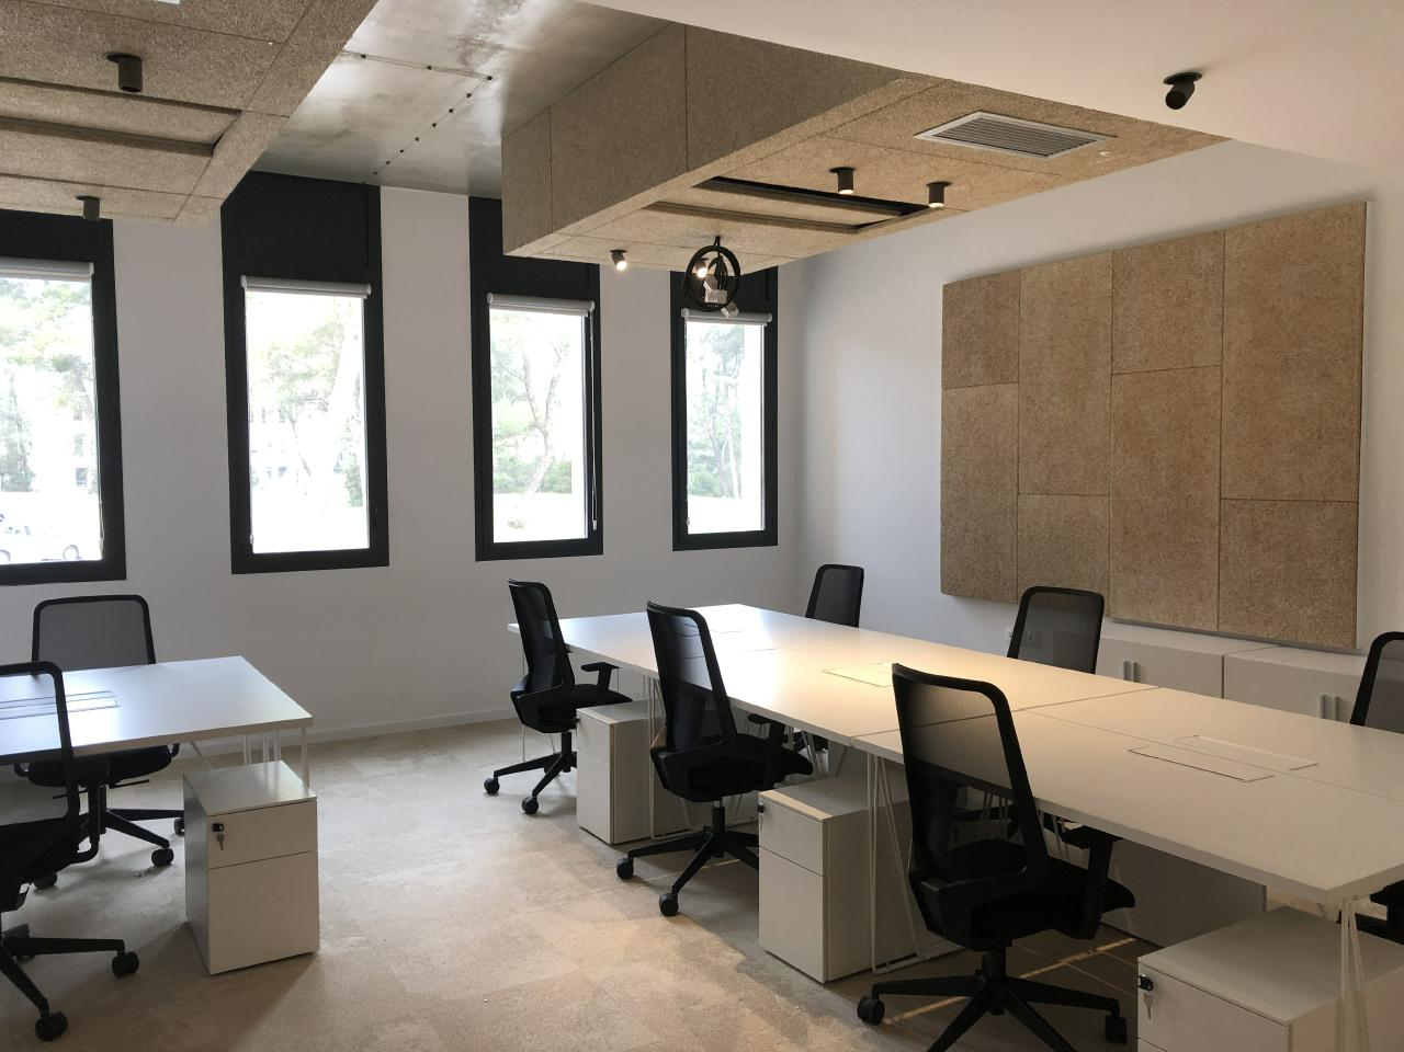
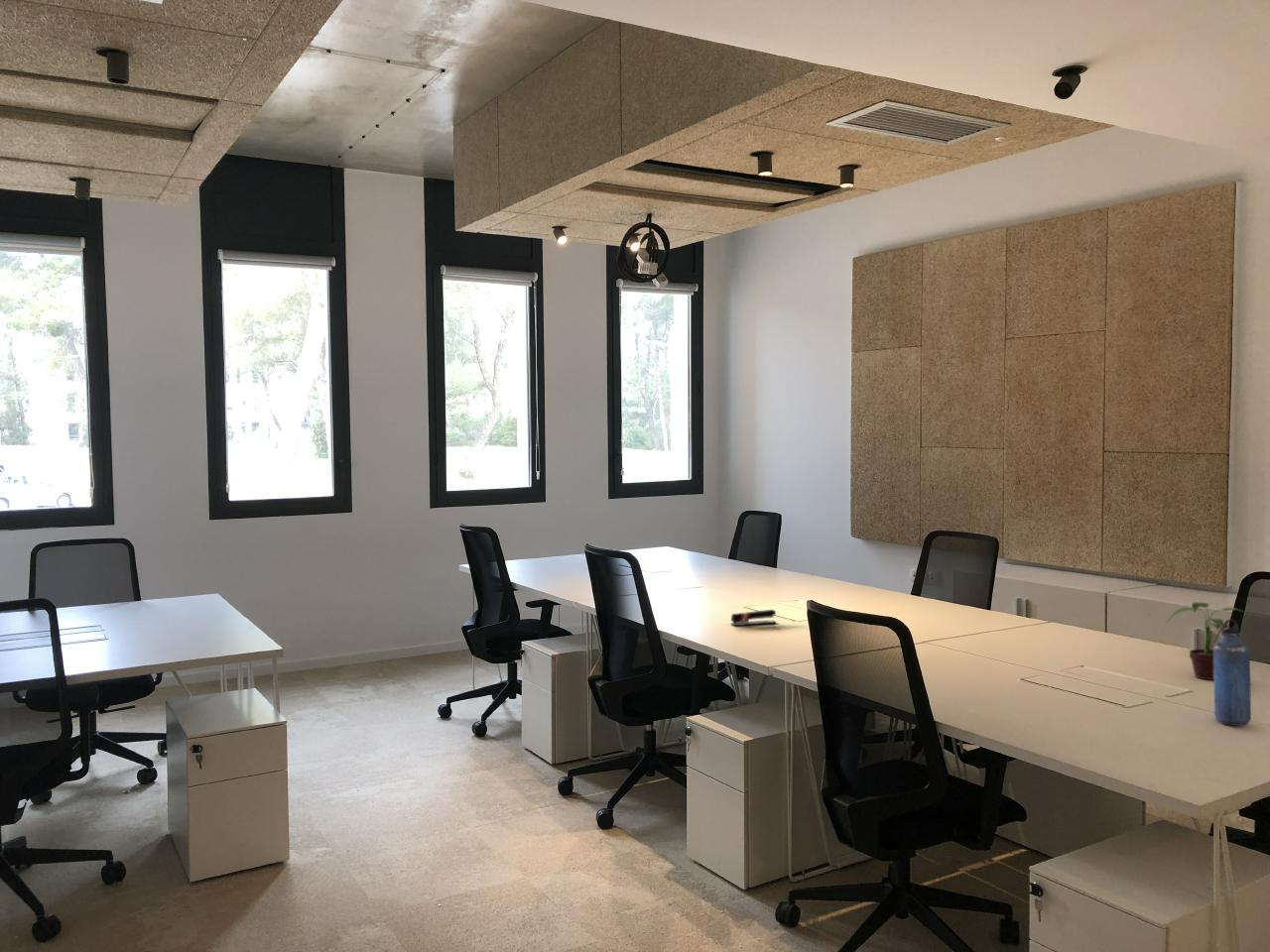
+ potted plant [1165,601,1254,681]
+ stapler [730,609,777,627]
+ water bottle [1211,618,1252,727]
